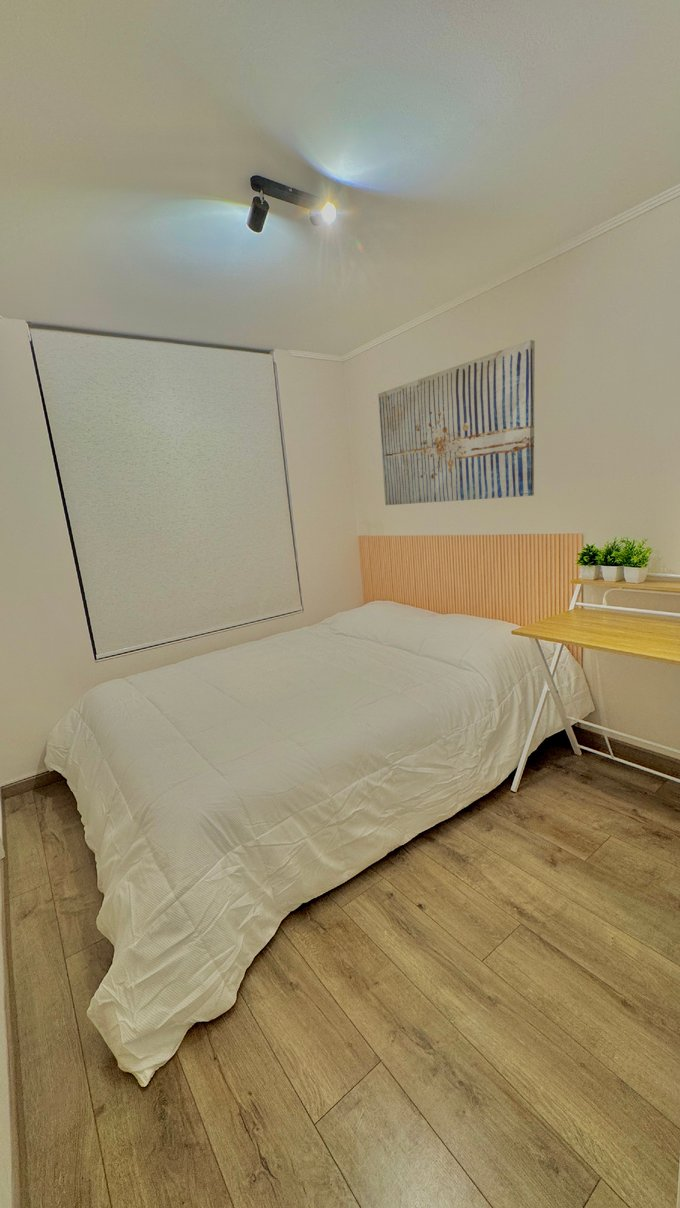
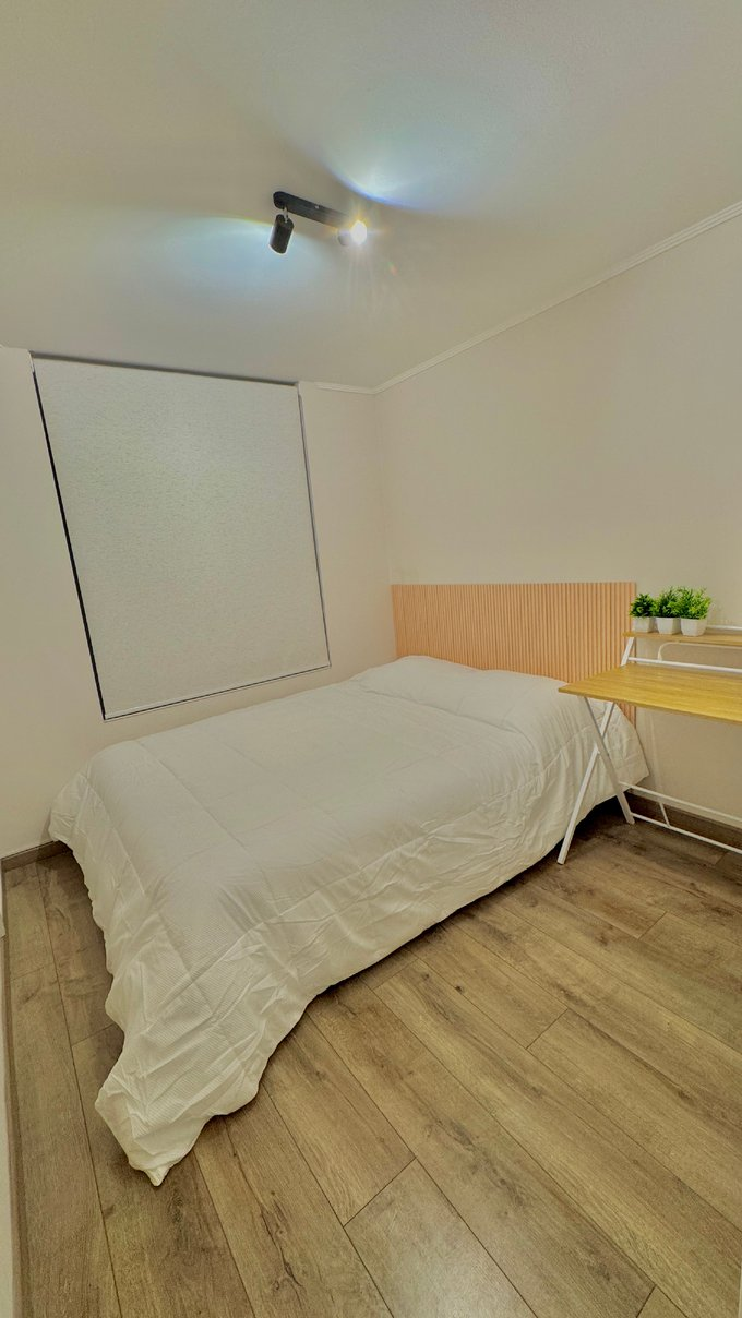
- wall art [377,339,536,506]
